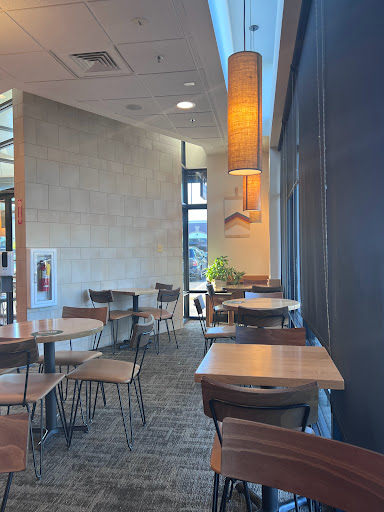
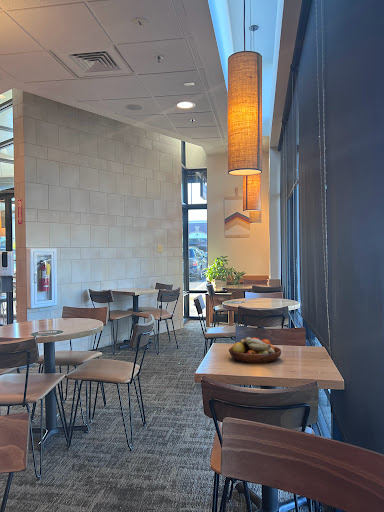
+ fruit bowl [228,336,282,364]
